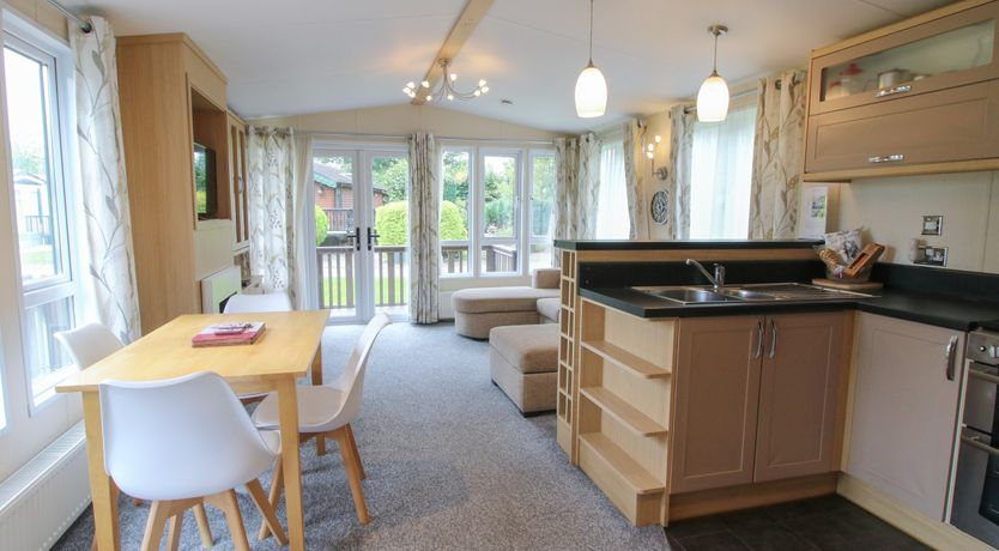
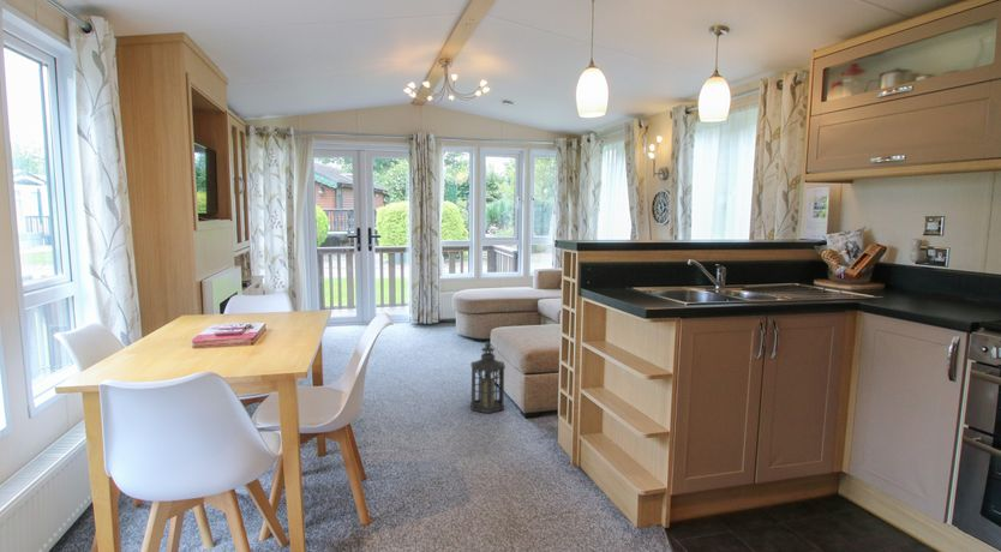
+ lantern [469,341,507,414]
